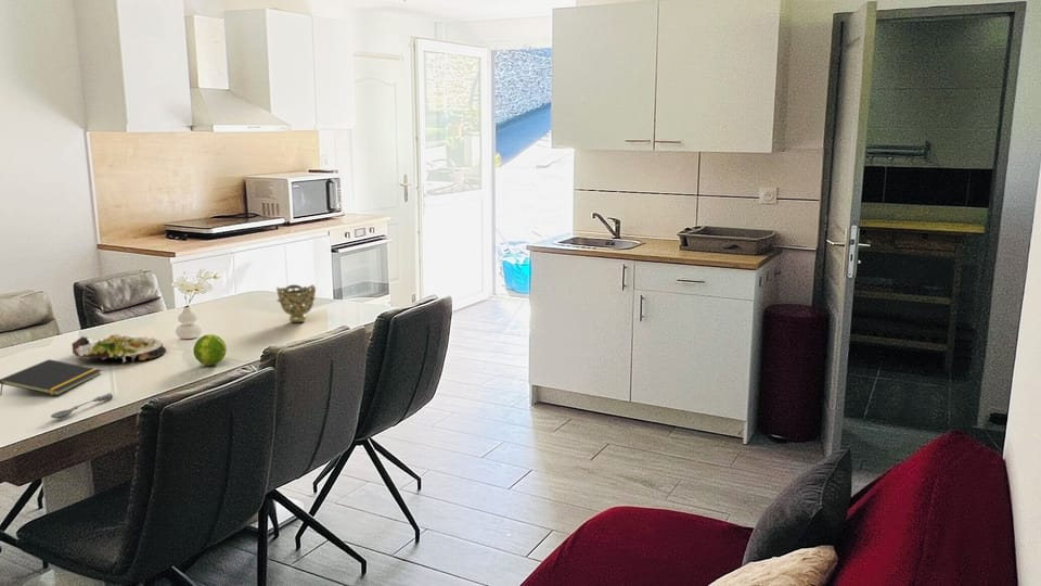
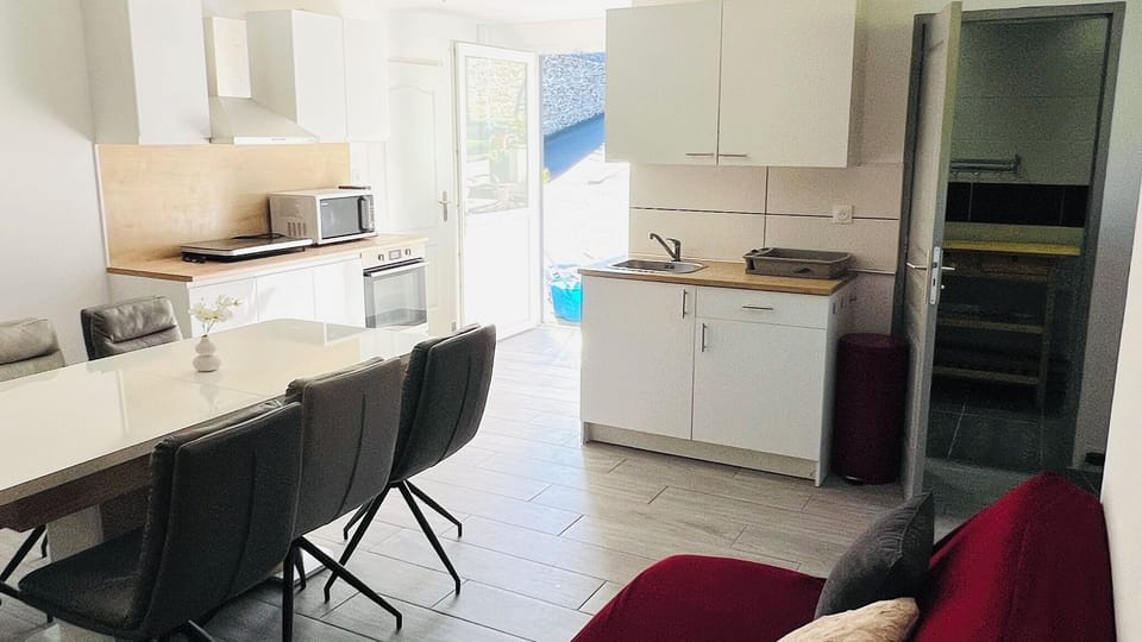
- salad plate [70,333,167,365]
- notepad [0,358,102,397]
- soupspoon [50,392,114,419]
- fruit [192,333,228,367]
- decorative bowl [275,283,317,323]
